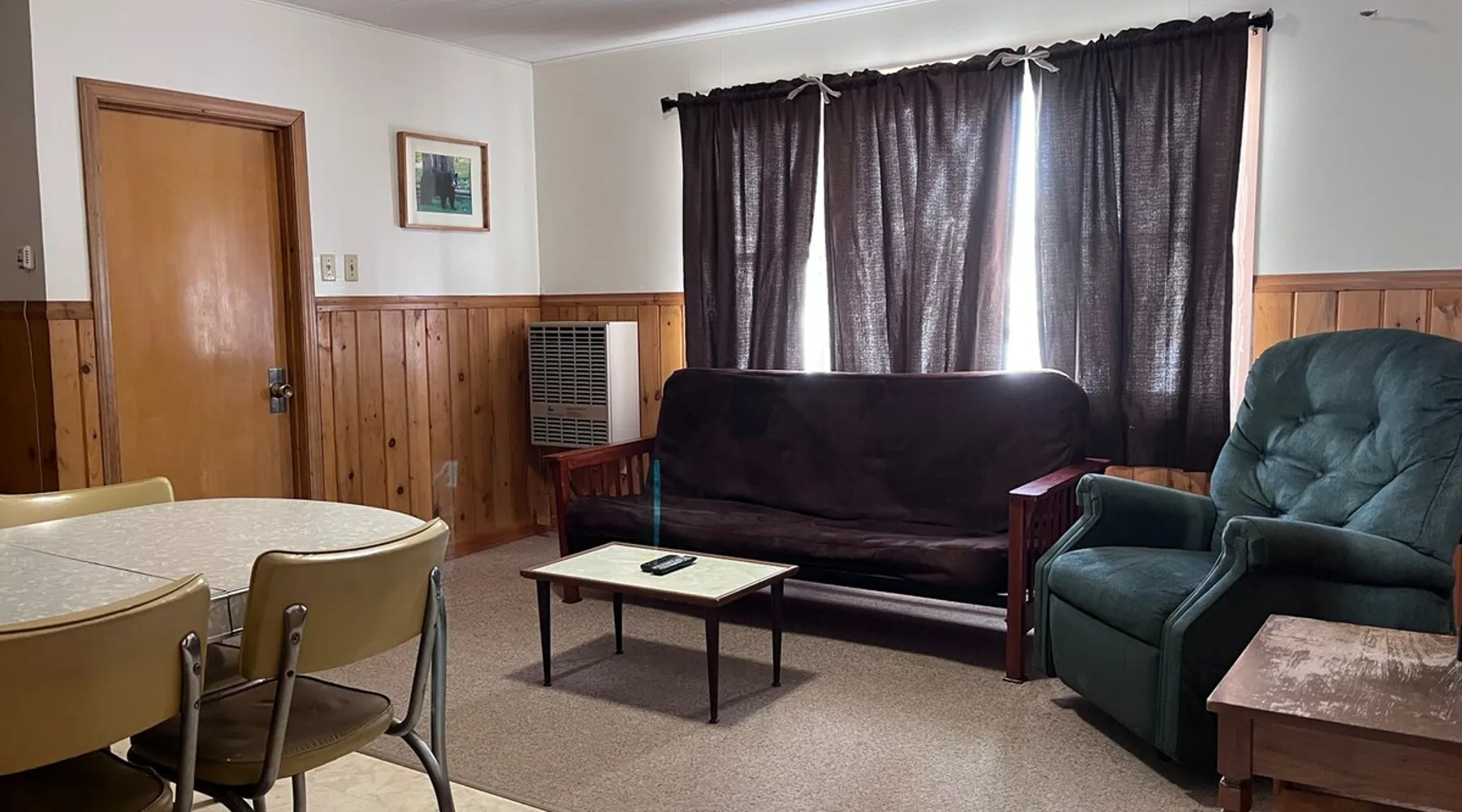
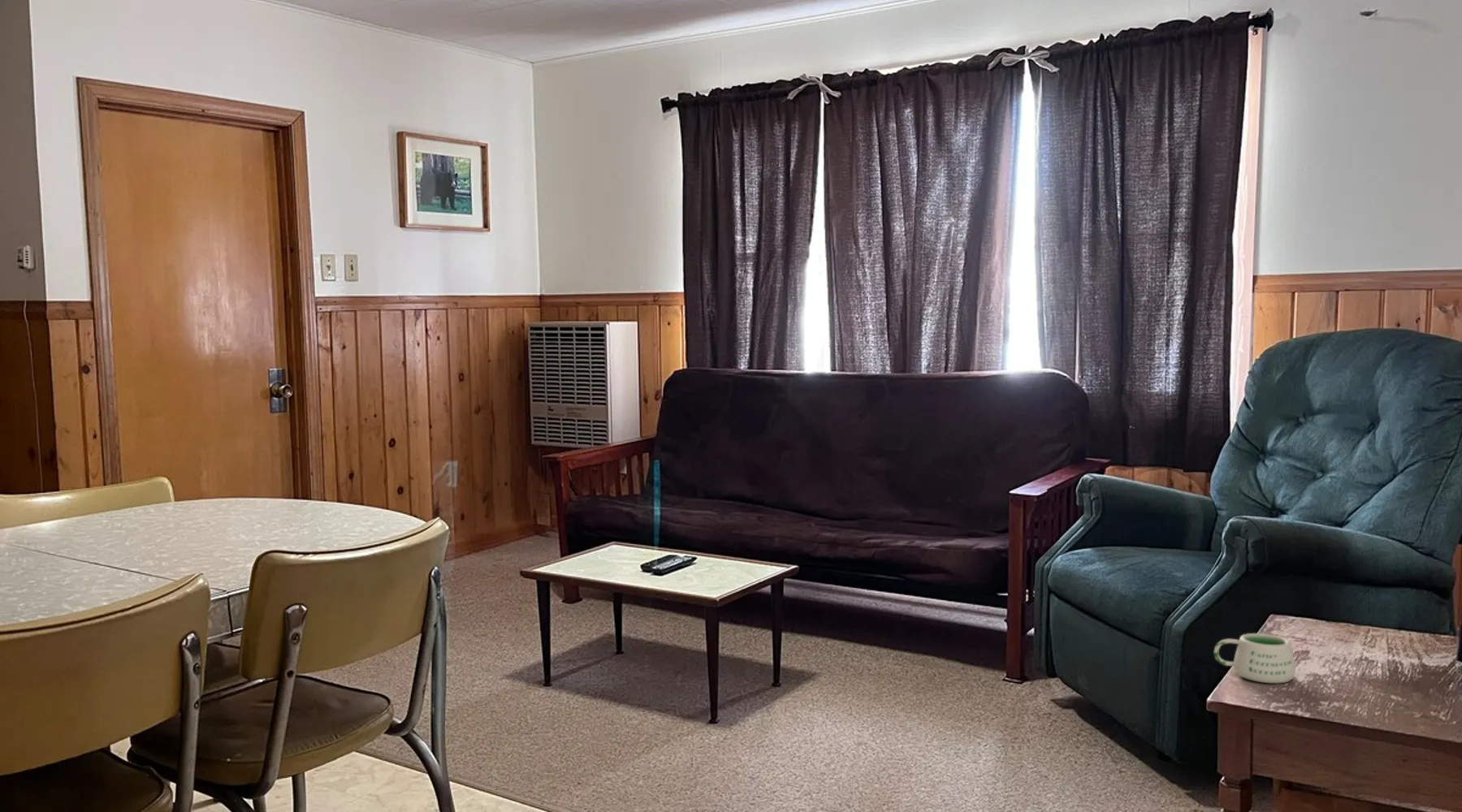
+ mug [1213,633,1296,684]
